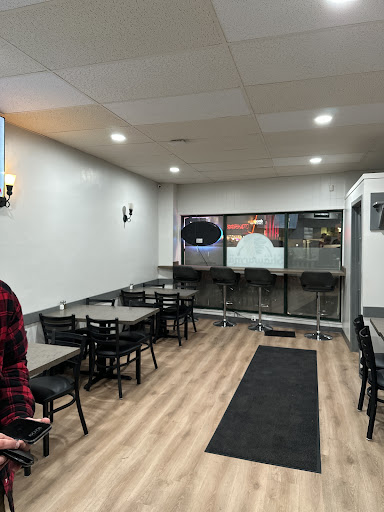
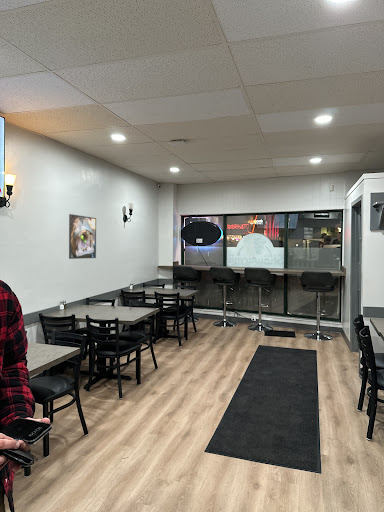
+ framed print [68,213,97,260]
